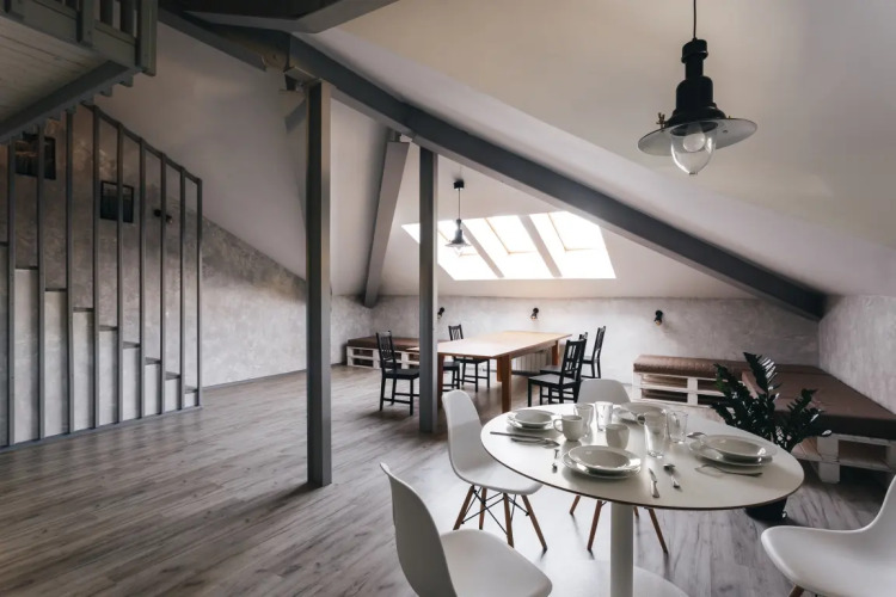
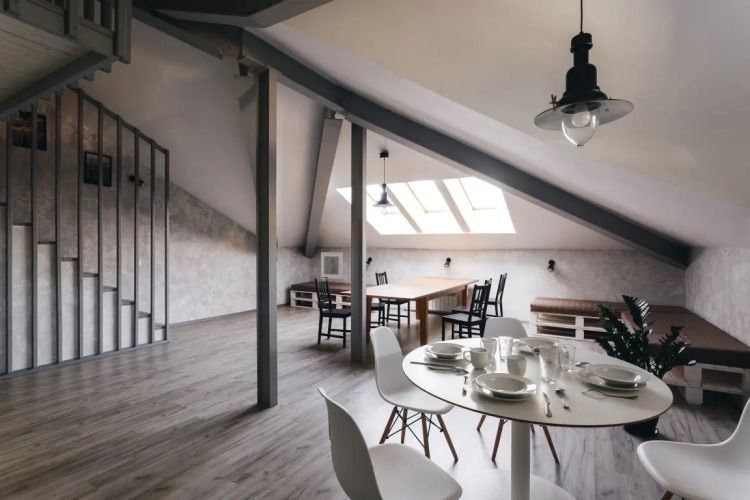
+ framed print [320,251,343,280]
